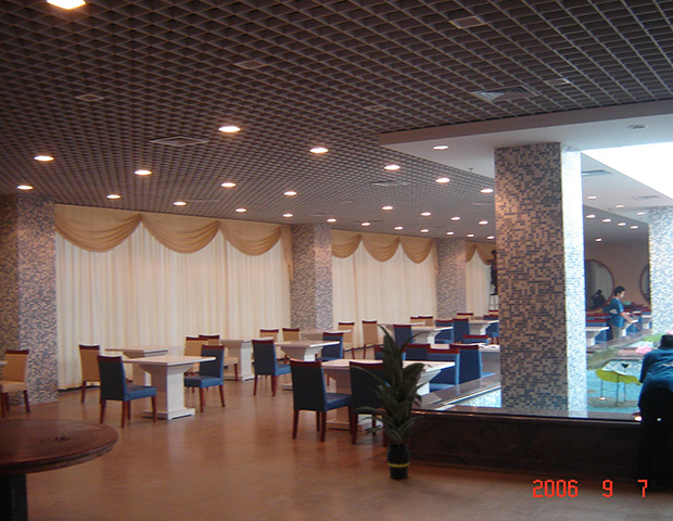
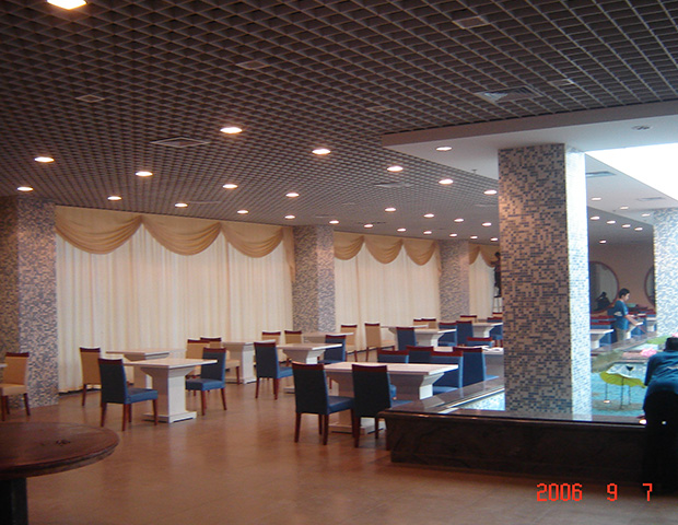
- indoor plant [341,323,437,480]
